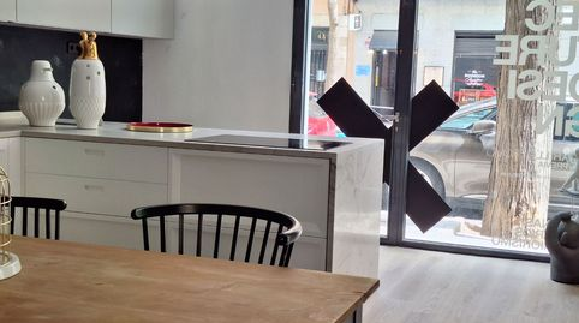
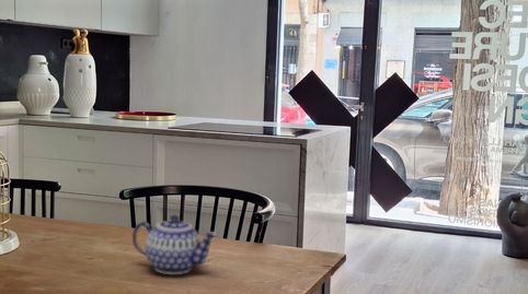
+ teapot [131,214,219,275]
